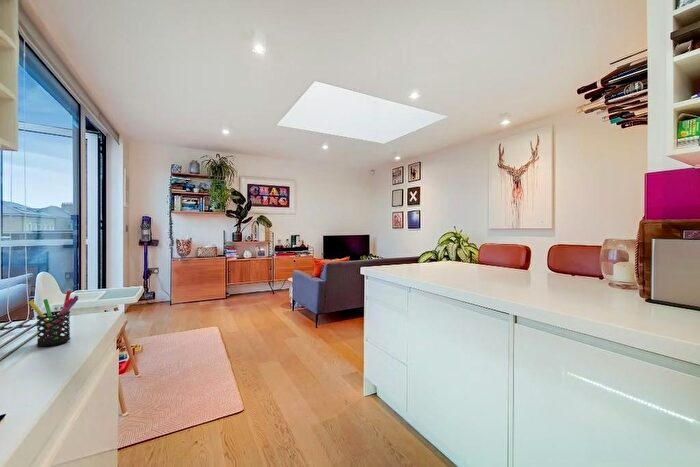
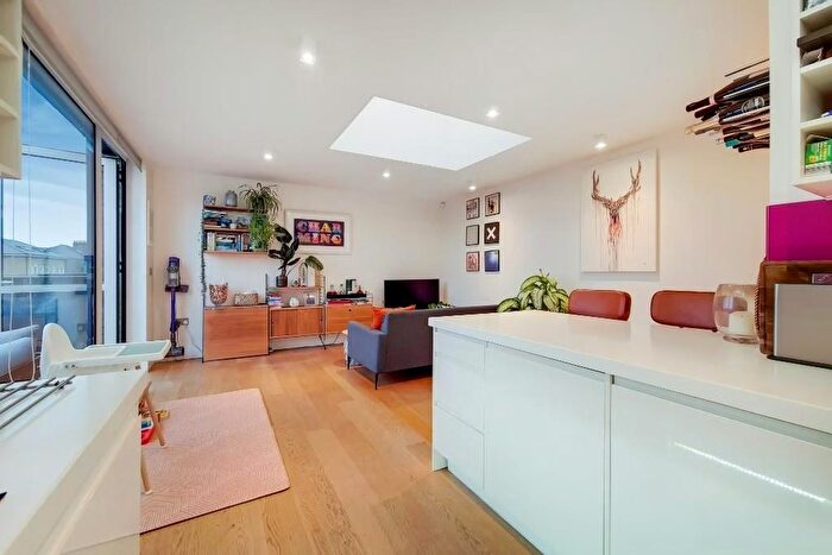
- pen holder [28,290,79,347]
